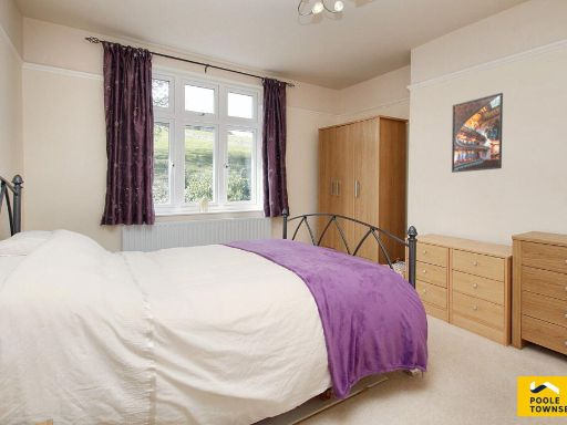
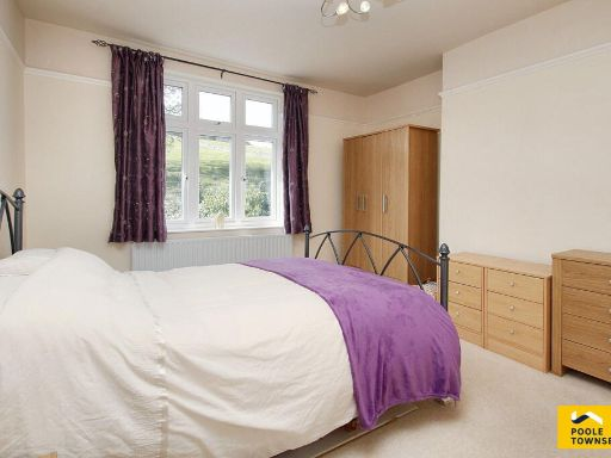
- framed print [451,92,504,174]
